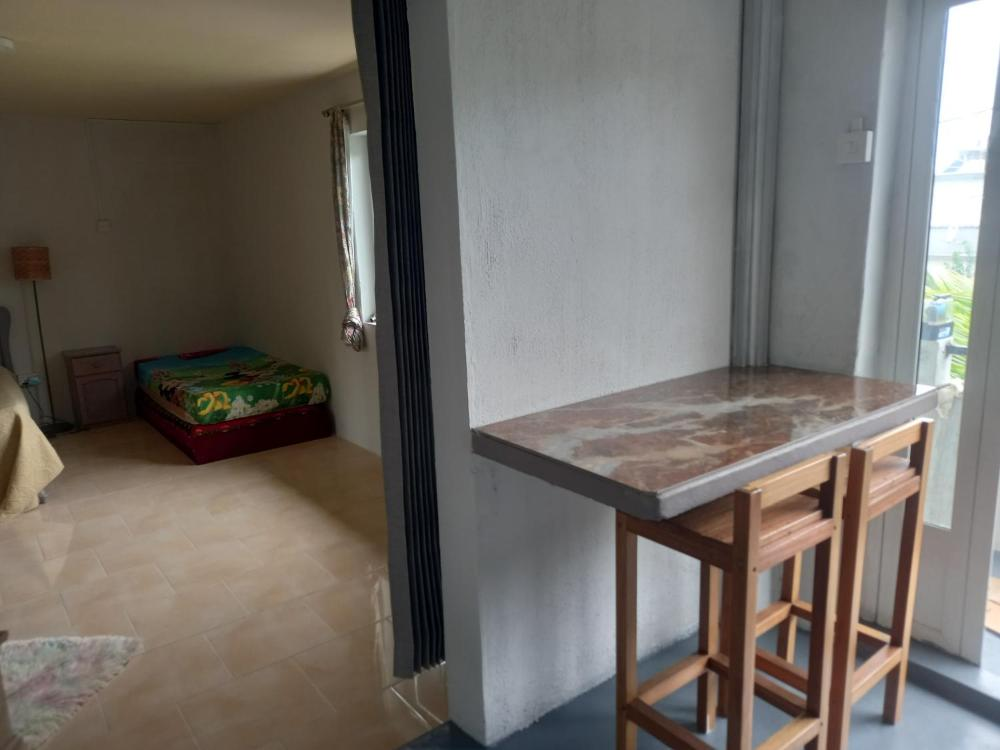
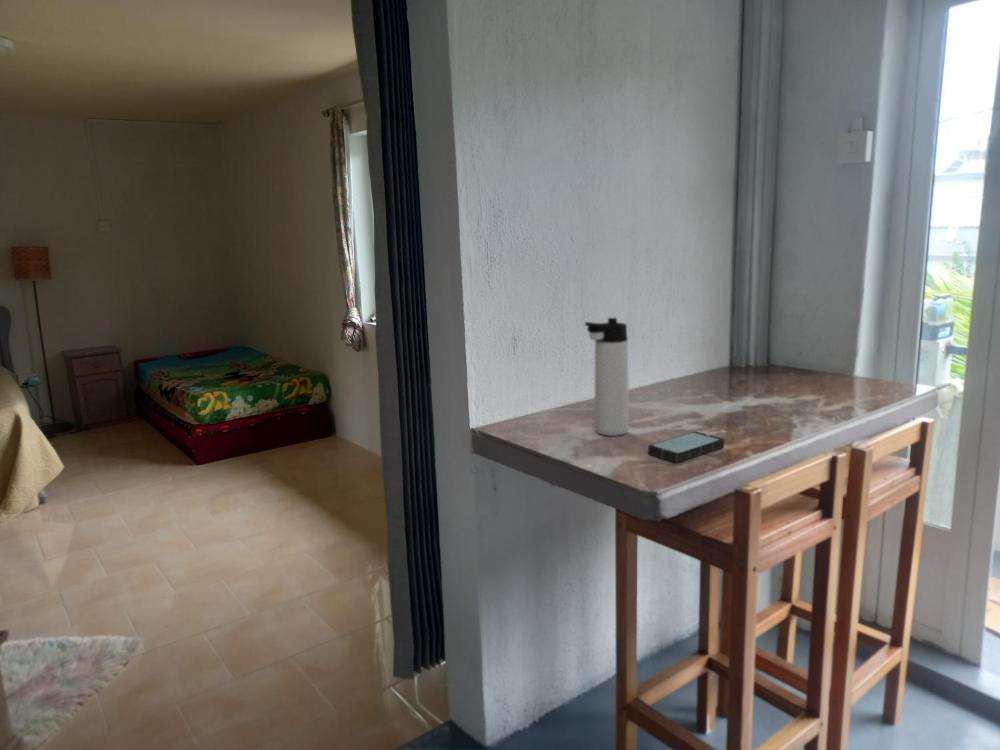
+ smartphone [647,430,725,464]
+ thermos bottle [584,317,630,437]
